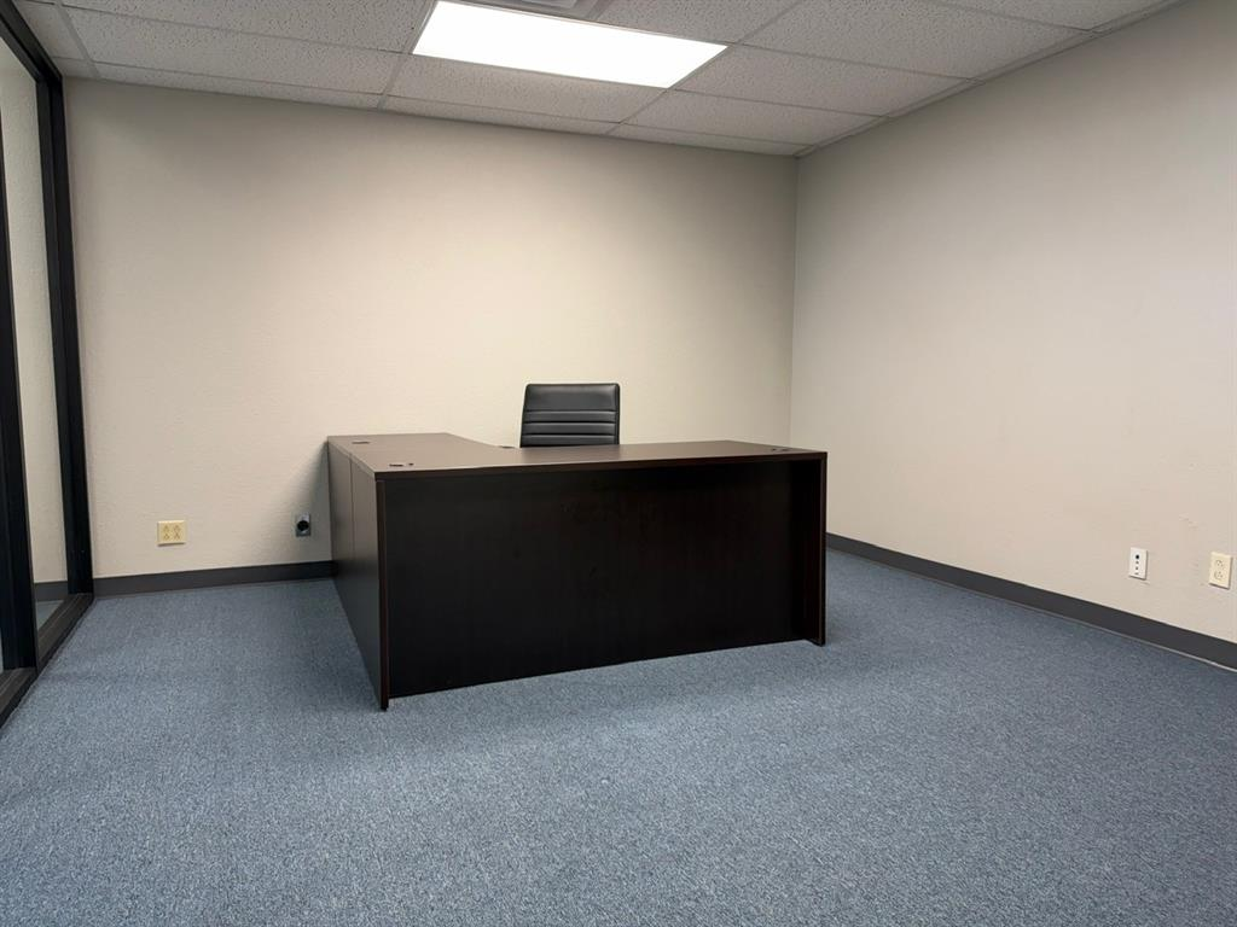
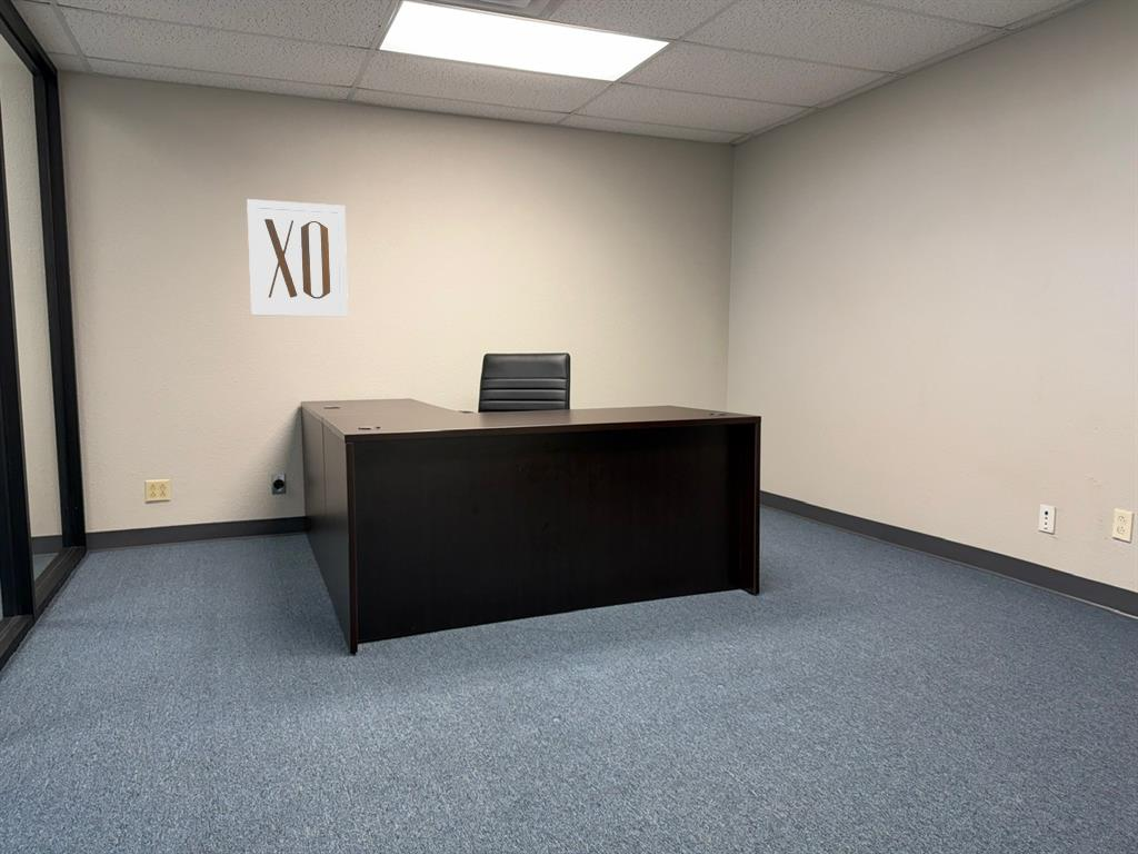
+ wall art [246,198,349,318]
